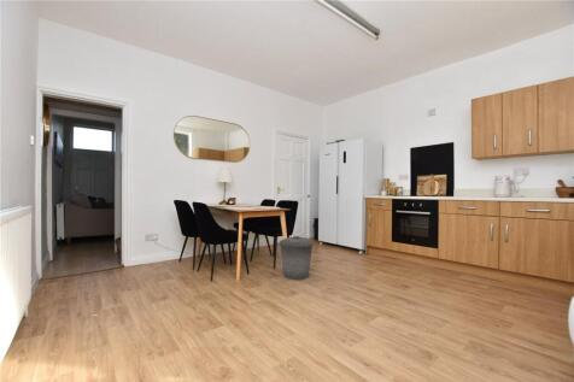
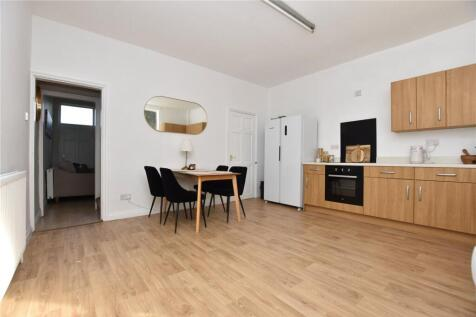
- trash can [279,235,315,281]
